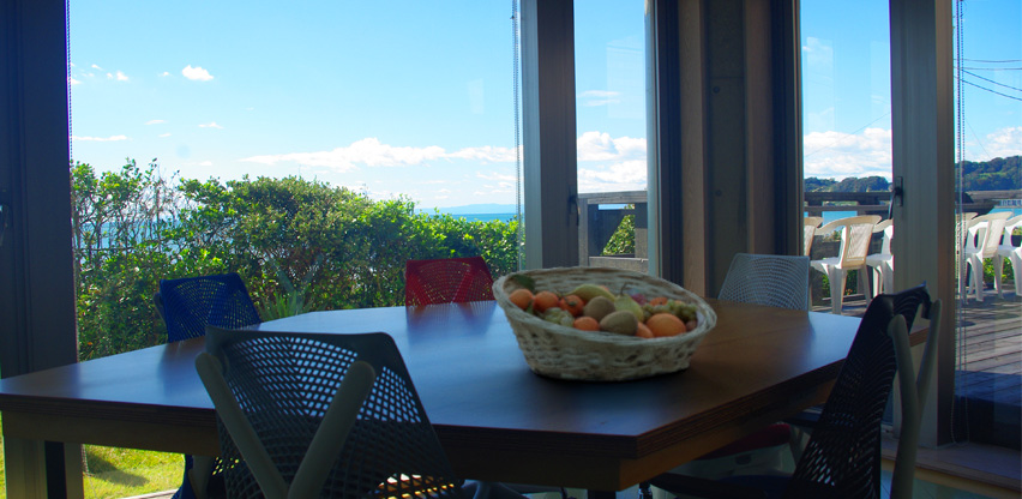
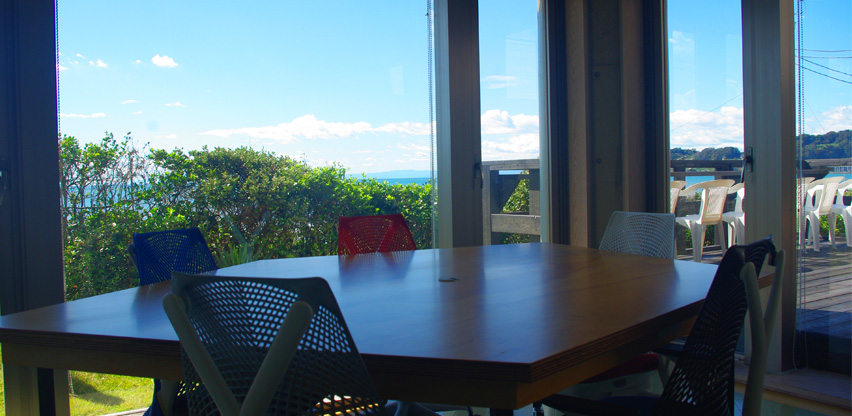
- fruit basket [491,265,719,383]
